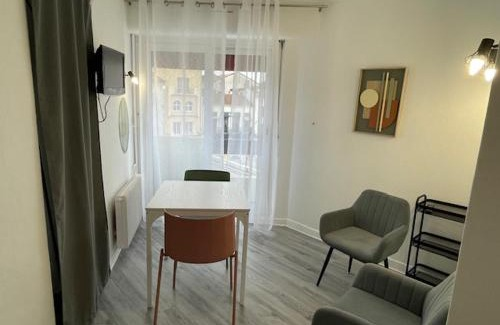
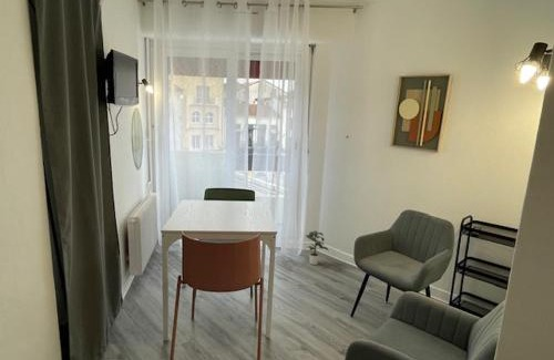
+ potted plant [304,229,329,266]
